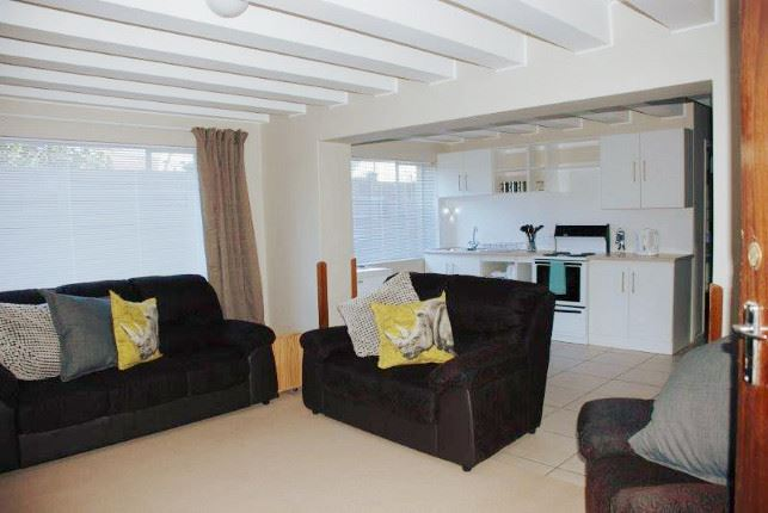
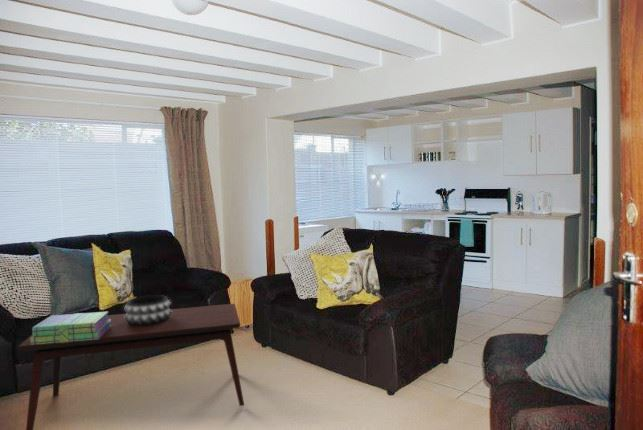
+ decorative bowl [123,294,172,326]
+ stack of books [30,311,111,345]
+ coffee table [17,303,245,430]
